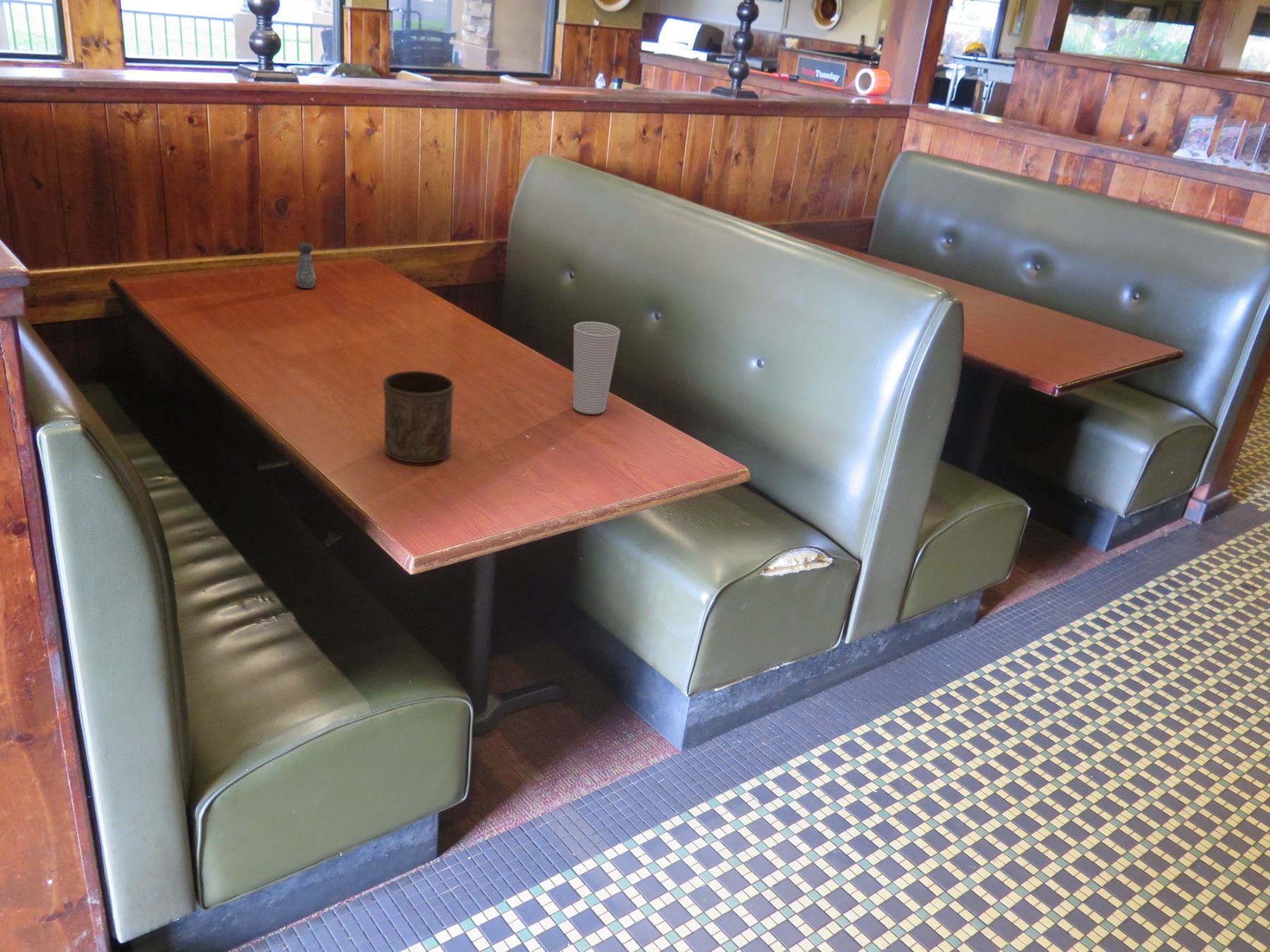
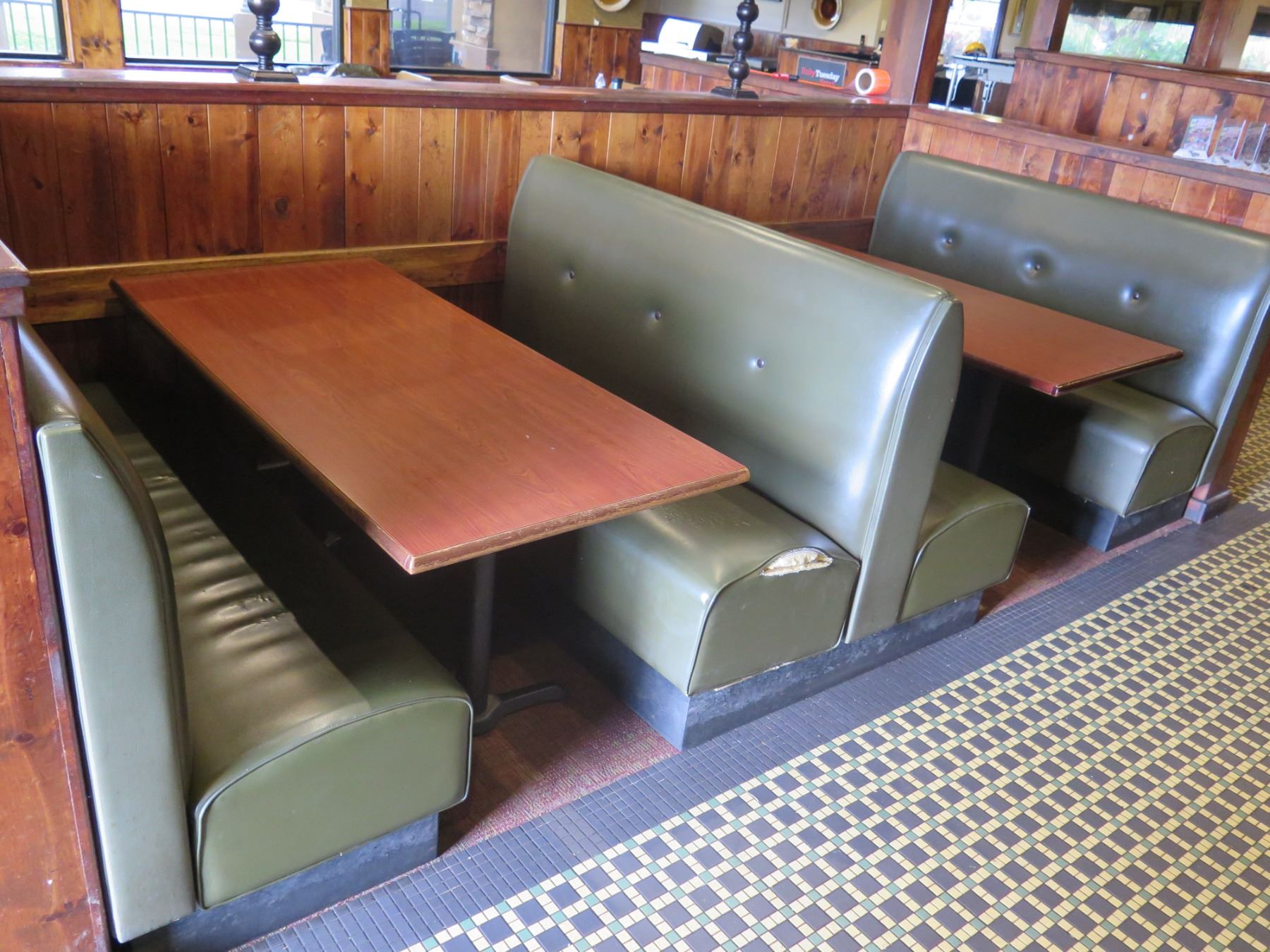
- cup [382,370,454,463]
- cup [572,321,621,415]
- salt shaker [295,242,317,289]
